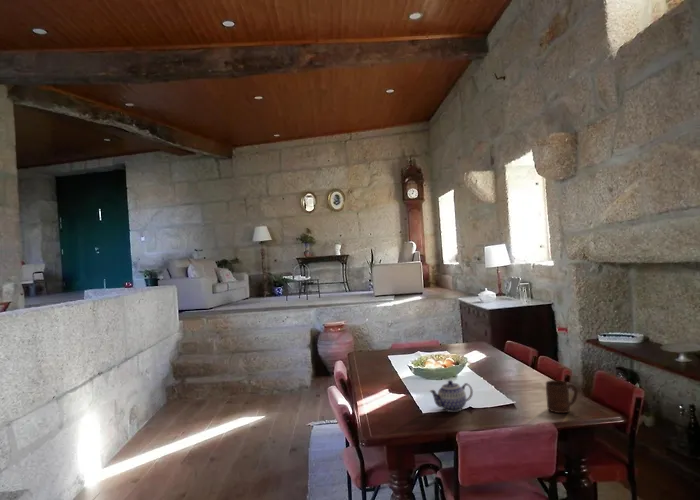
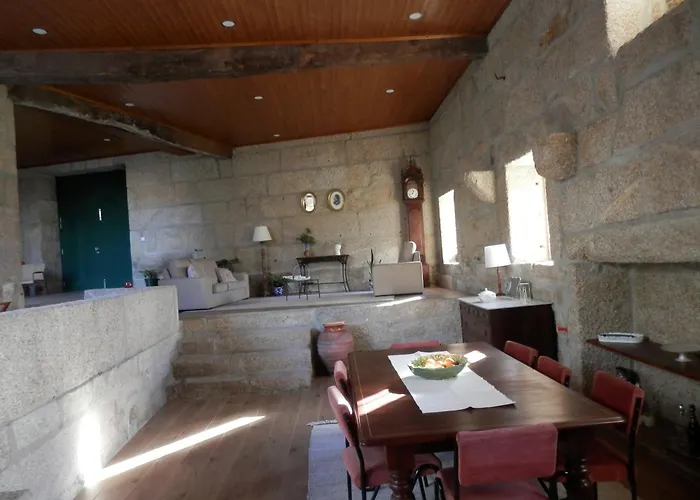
- teapot [428,379,474,413]
- cup [545,379,579,414]
